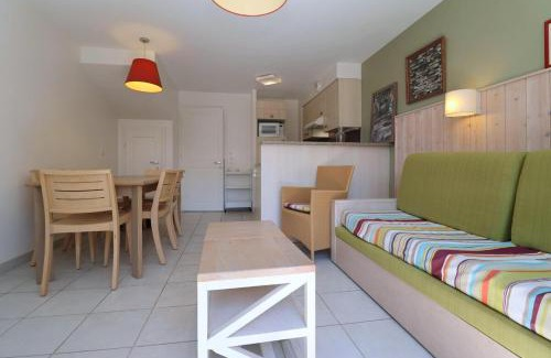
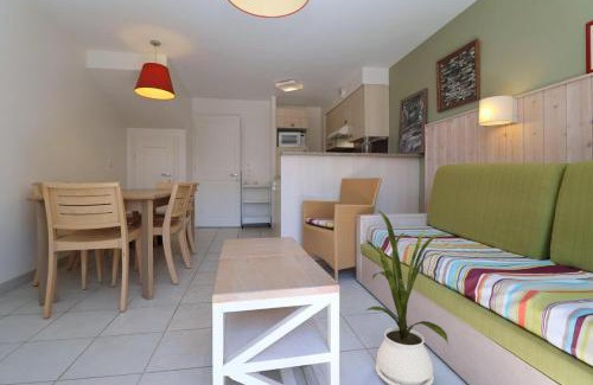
+ house plant [365,207,449,385]
